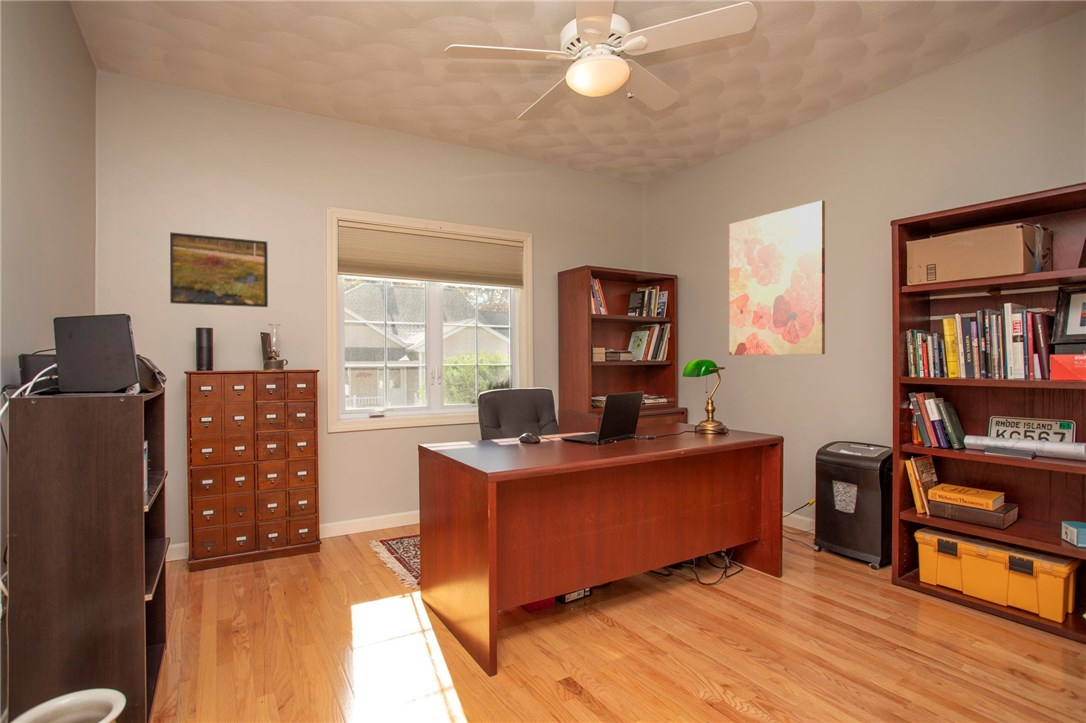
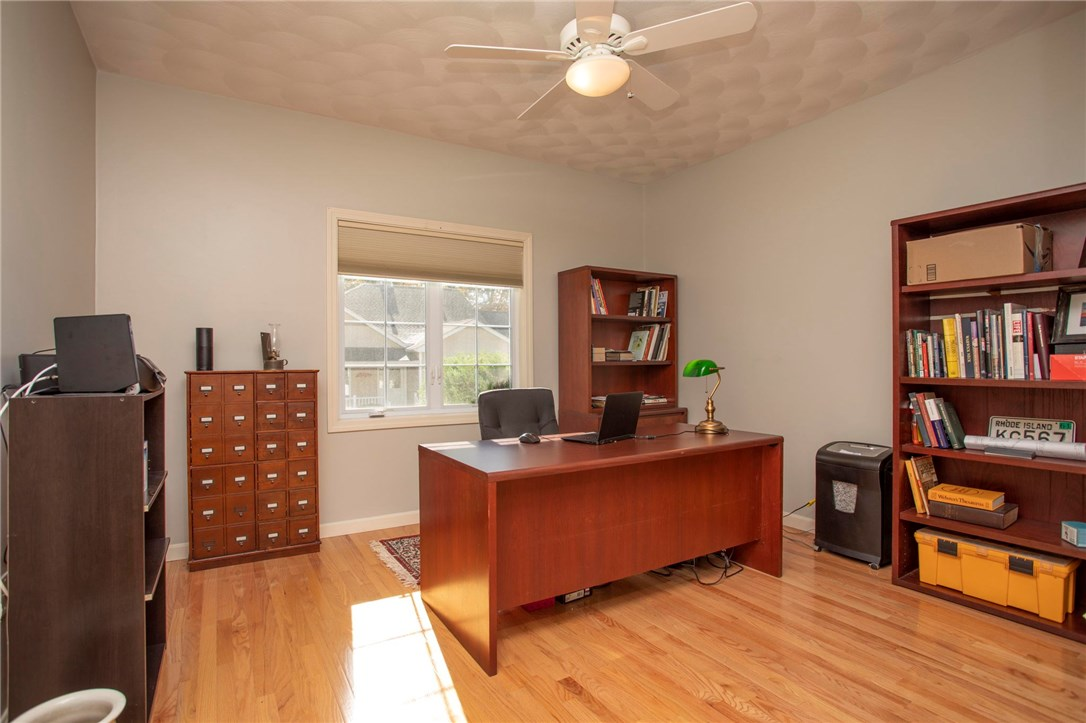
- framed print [169,231,269,308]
- wall art [728,200,826,356]
